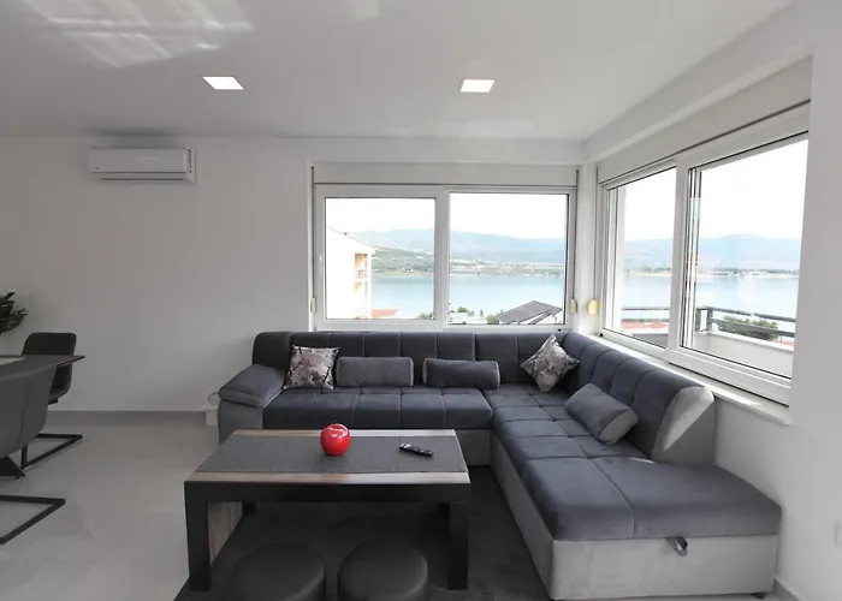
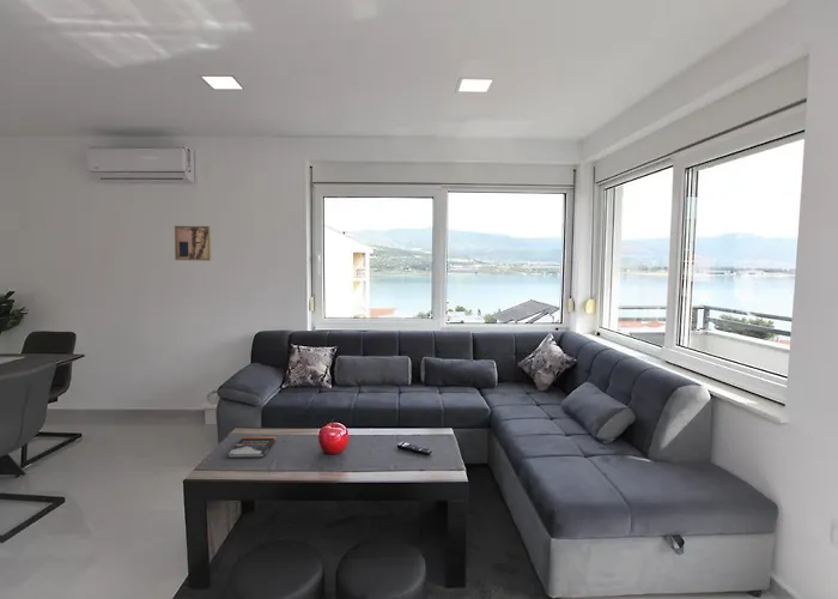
+ wall art [174,225,213,261]
+ book [227,436,277,459]
